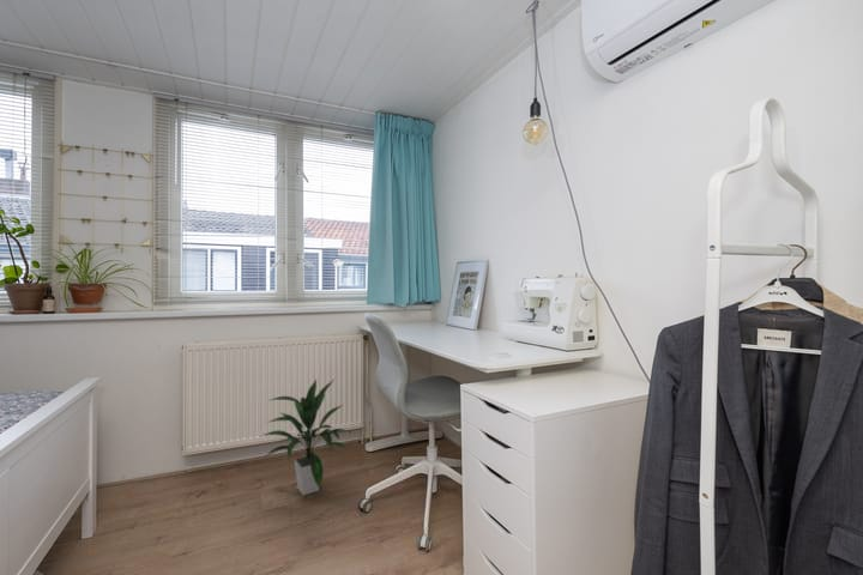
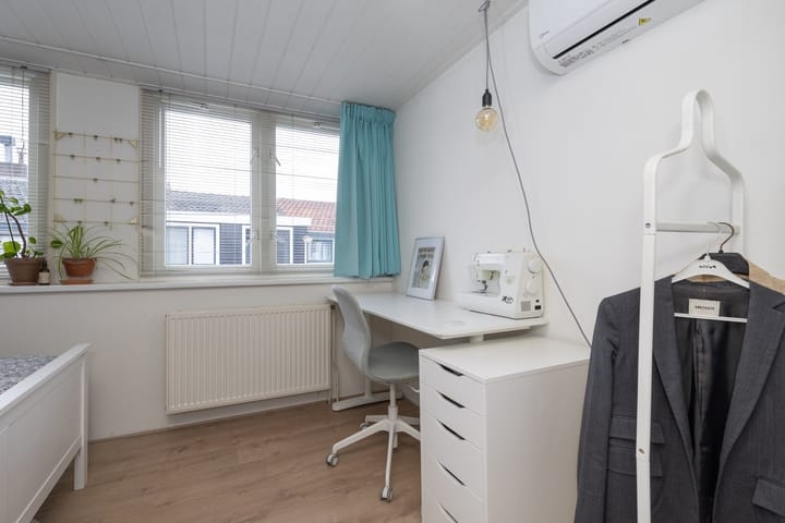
- indoor plant [257,379,350,496]
